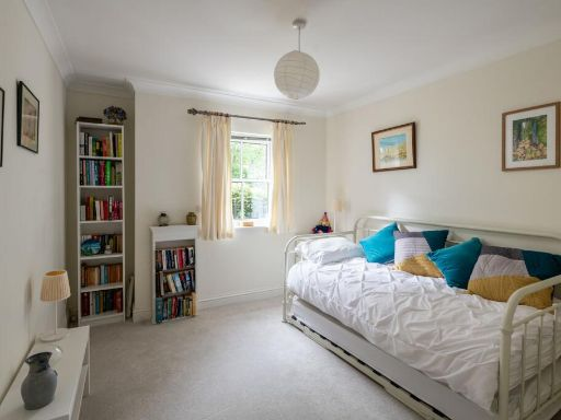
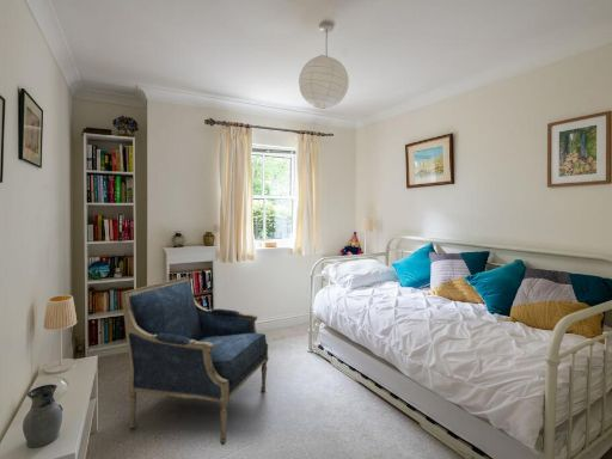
+ armchair [121,276,270,446]
